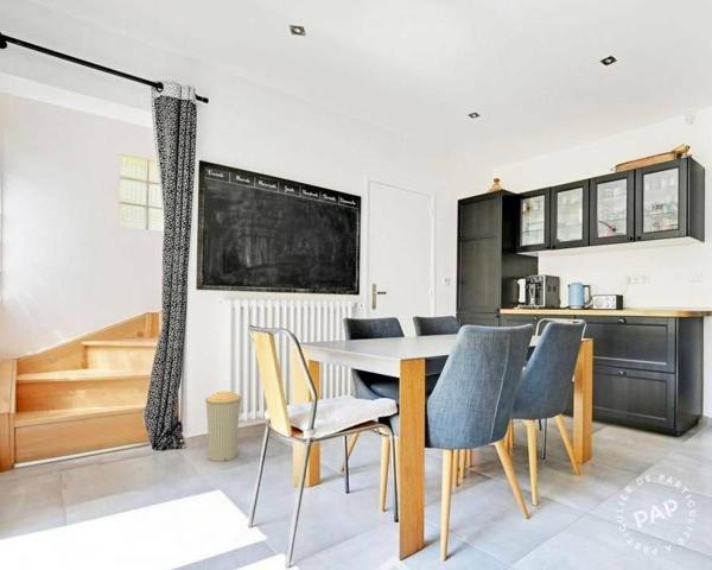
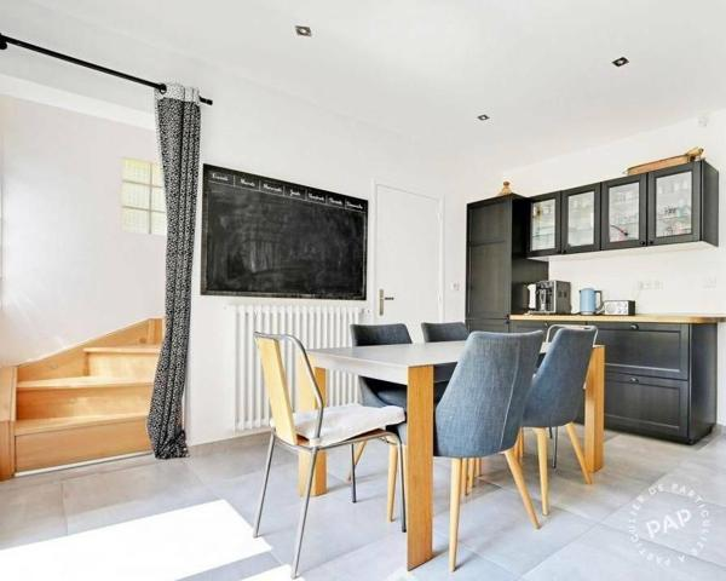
- trash can [204,390,243,463]
